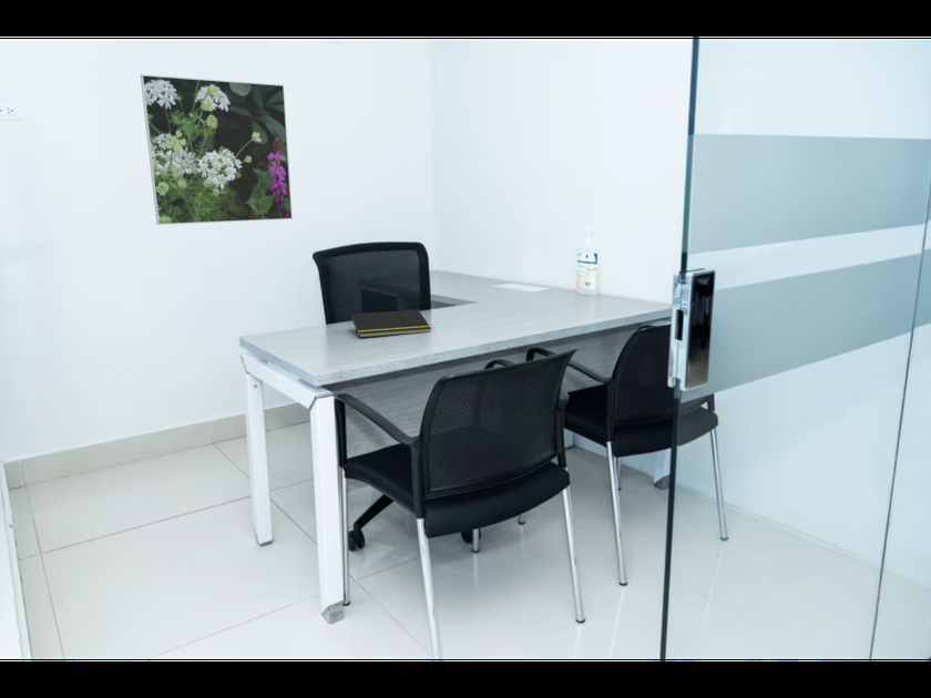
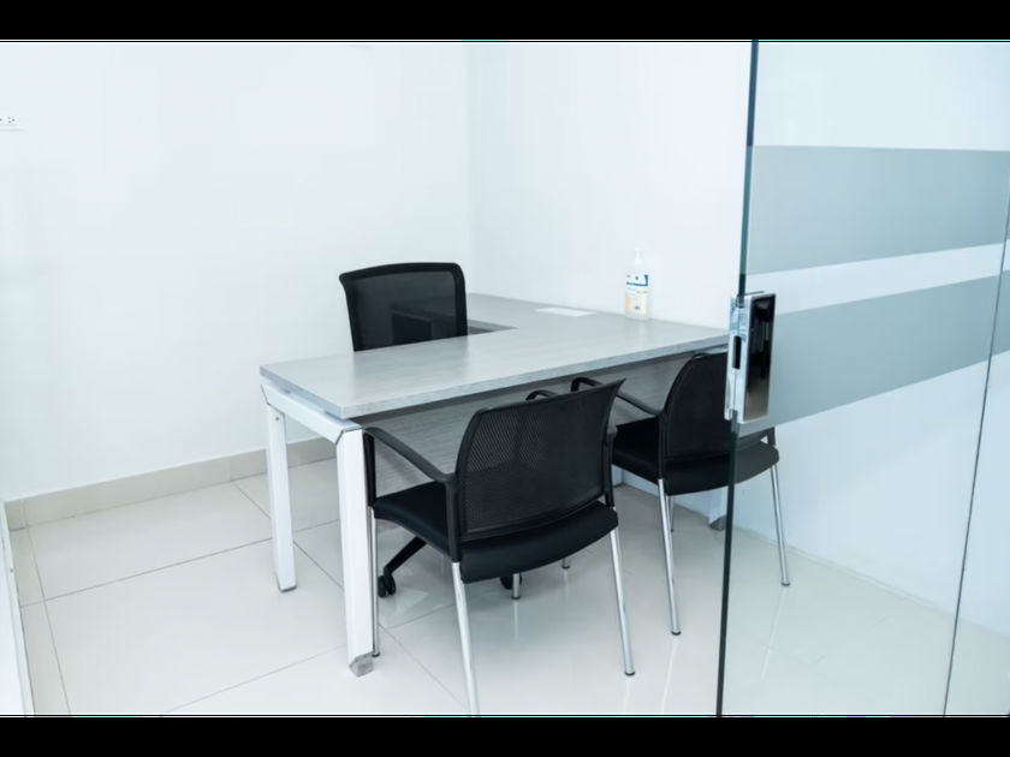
- notepad [348,308,432,339]
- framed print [140,73,294,226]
